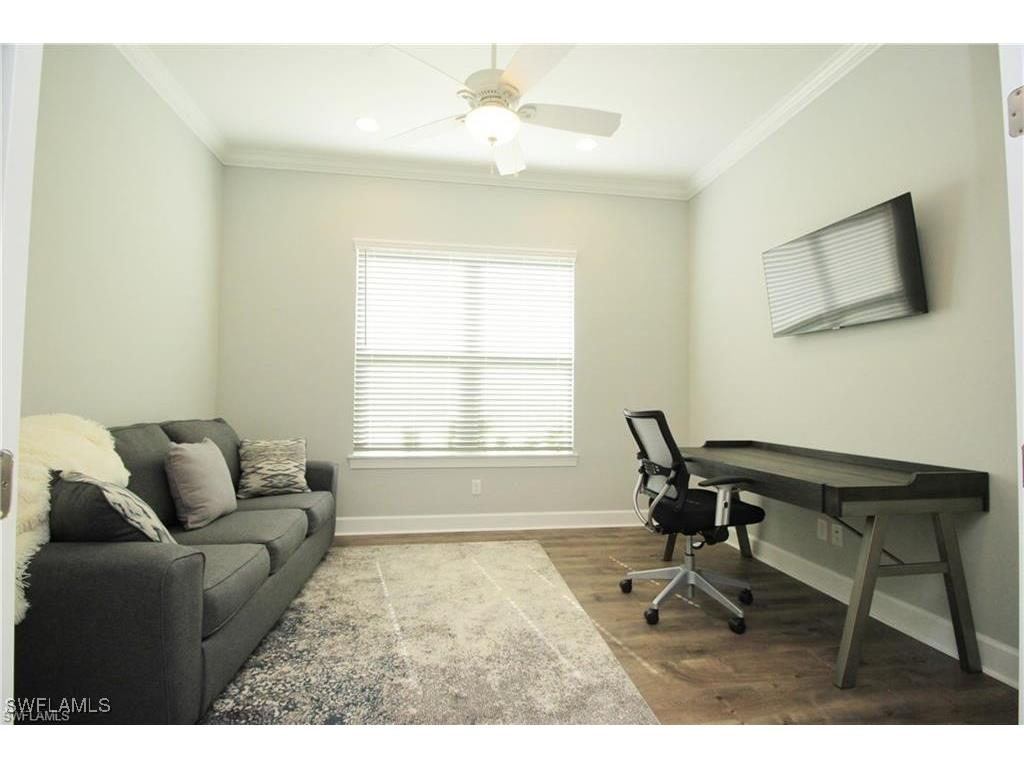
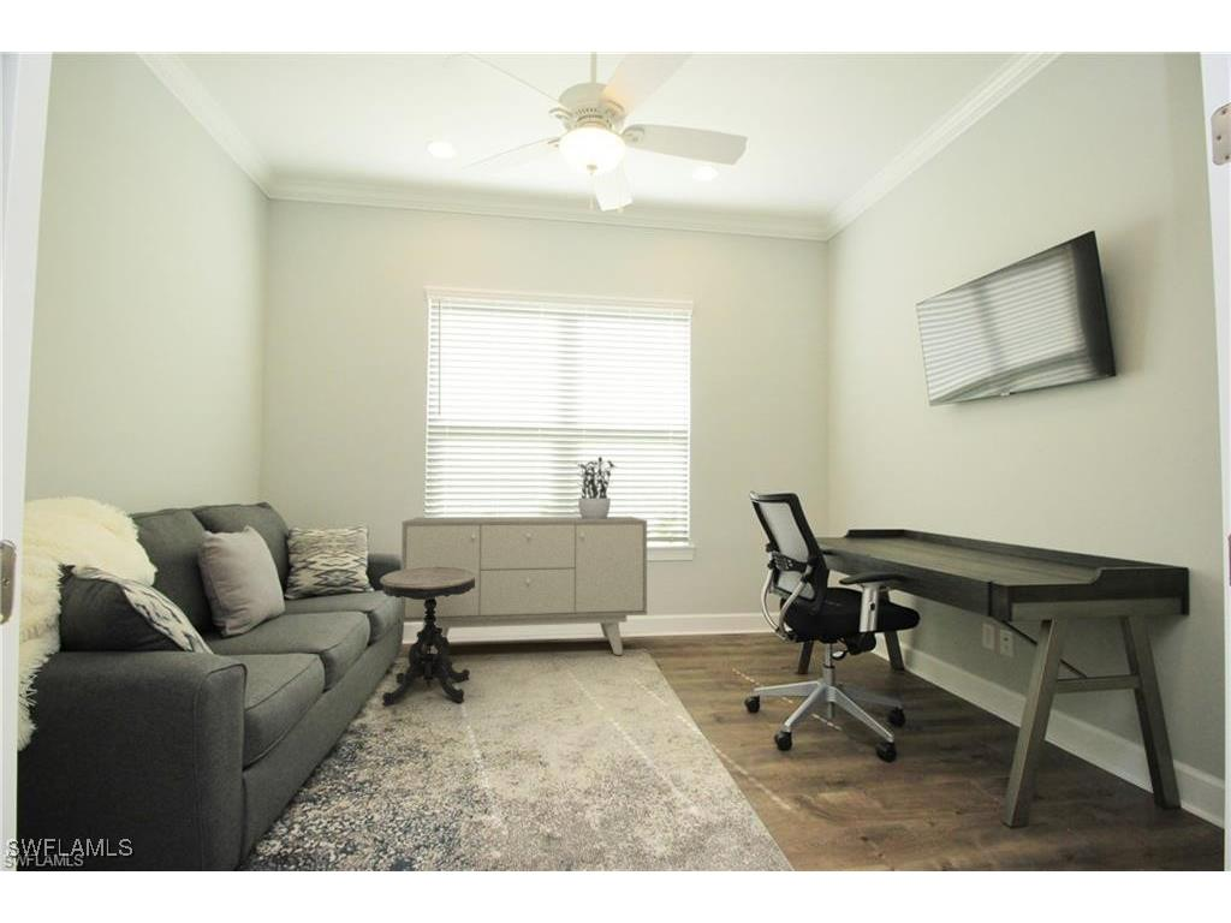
+ side table [379,566,476,707]
+ sideboard [399,516,648,656]
+ potted plant [575,455,619,519]
